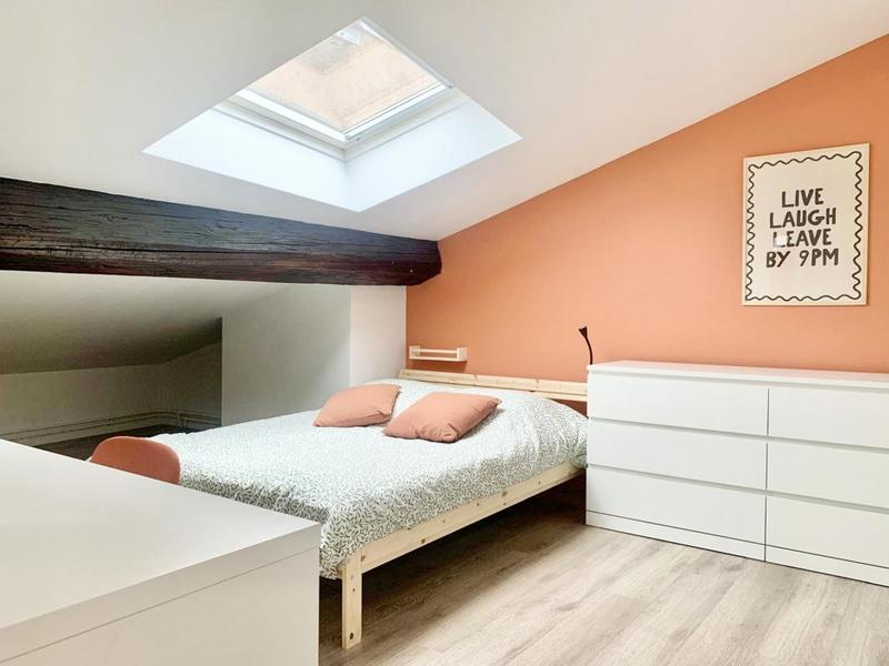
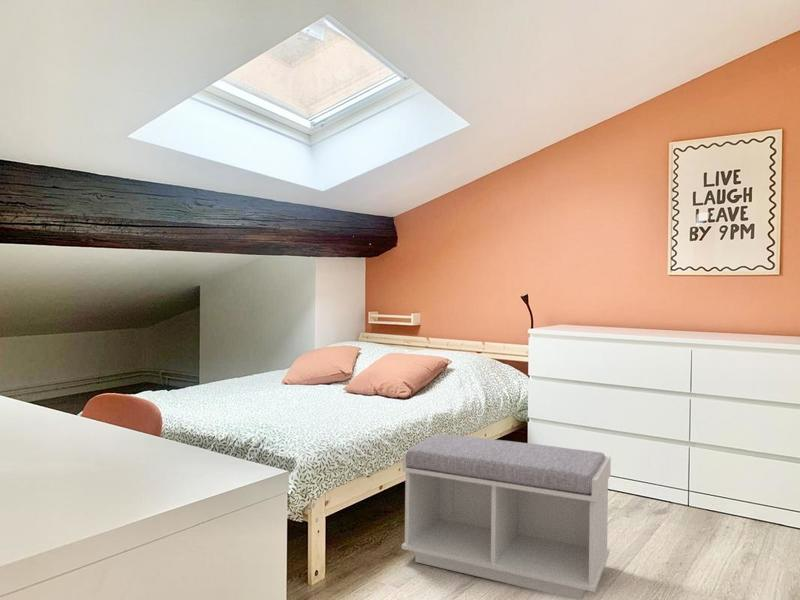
+ bench [401,433,612,600]
